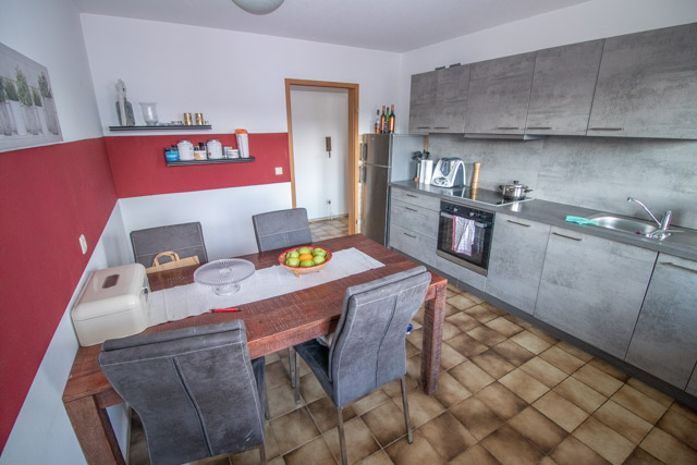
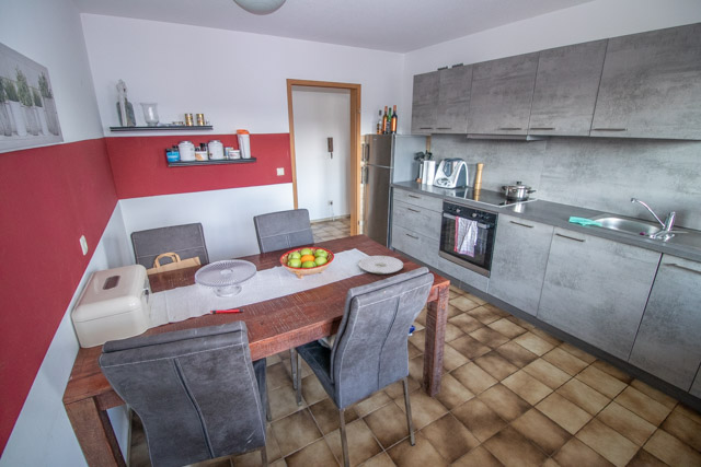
+ plate [357,255,404,275]
